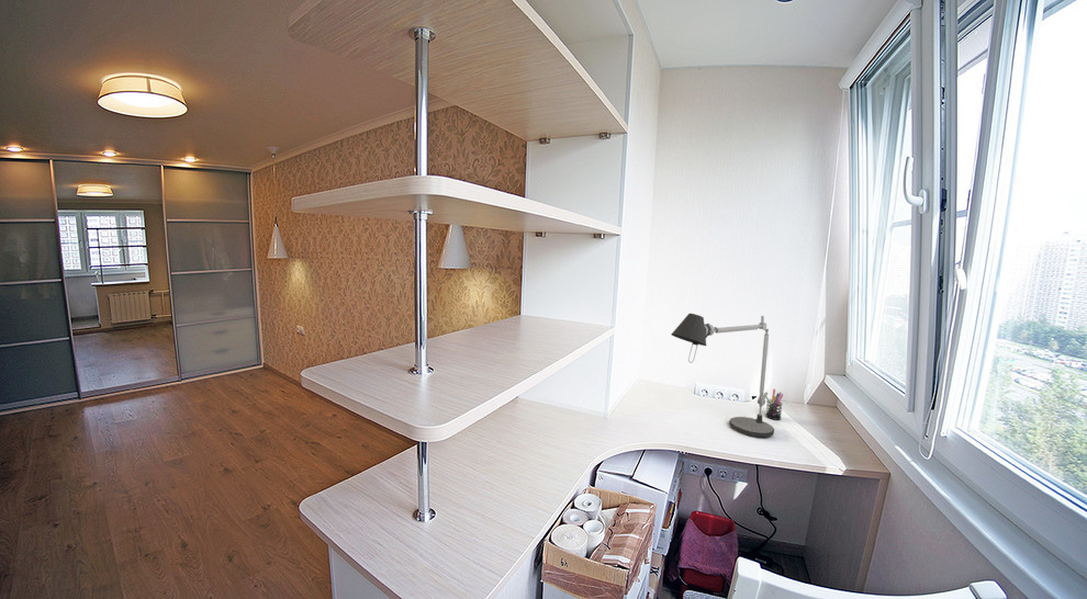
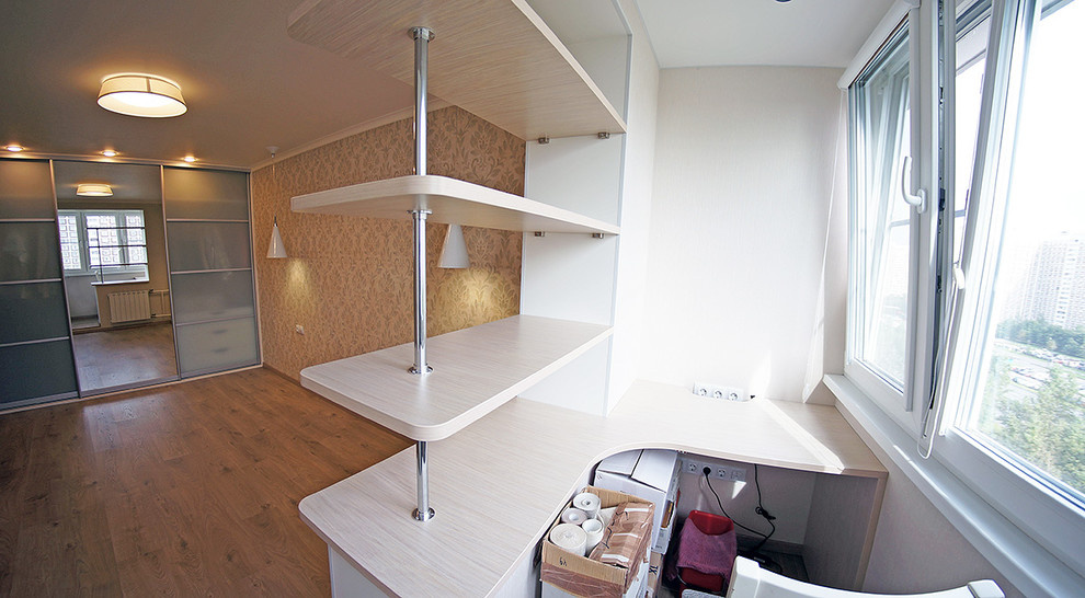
- pen holder [763,388,784,421]
- desk lamp [670,313,775,438]
